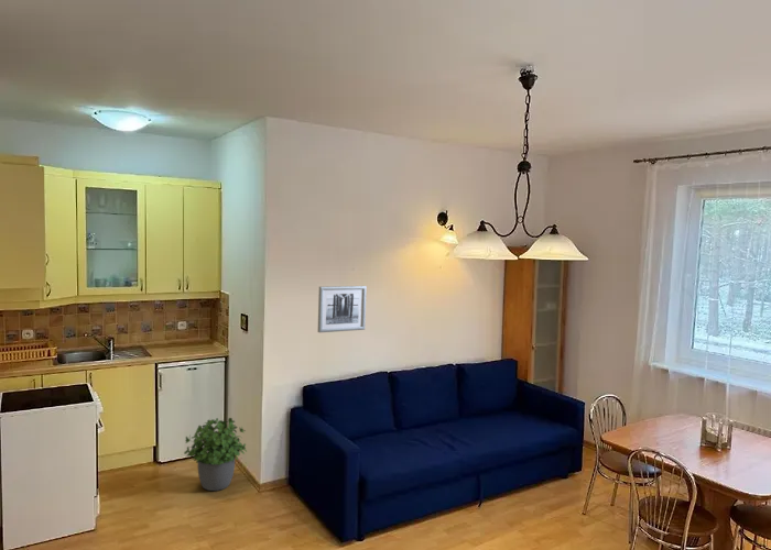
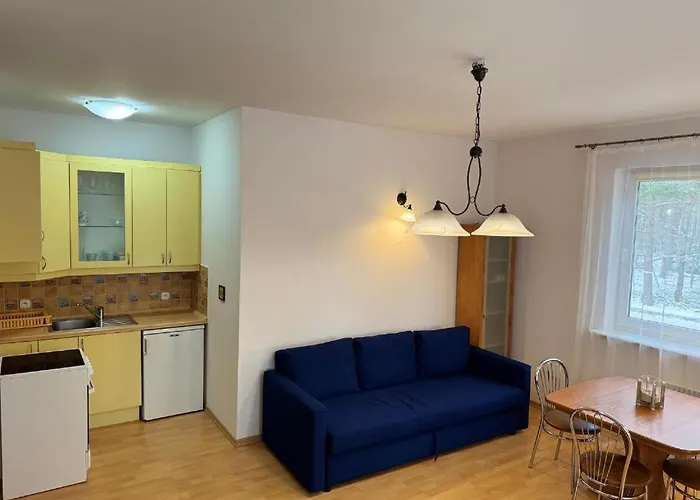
- potted plant [183,417,248,492]
- wall art [317,285,368,333]
